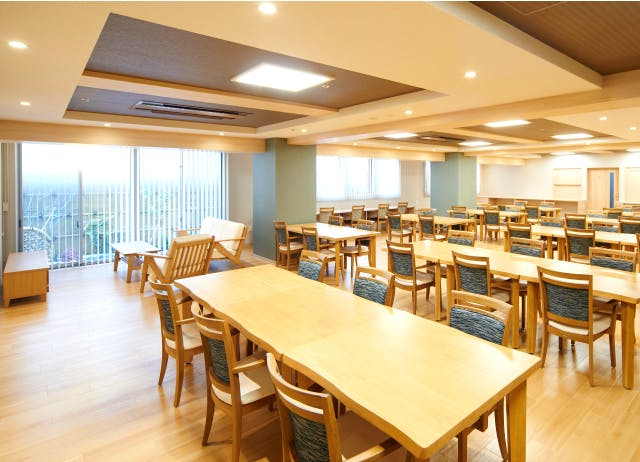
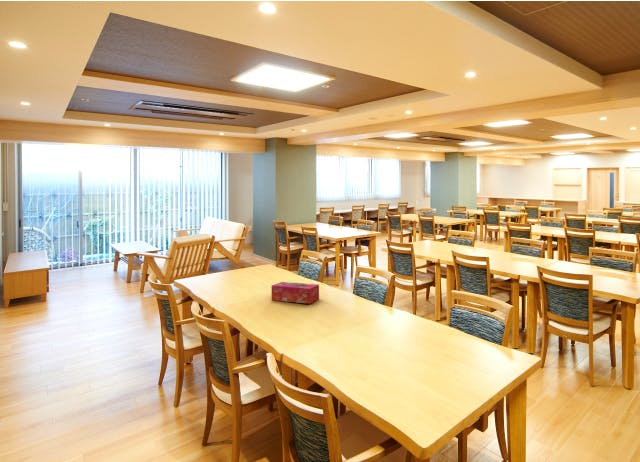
+ tissue box [270,281,320,305]
